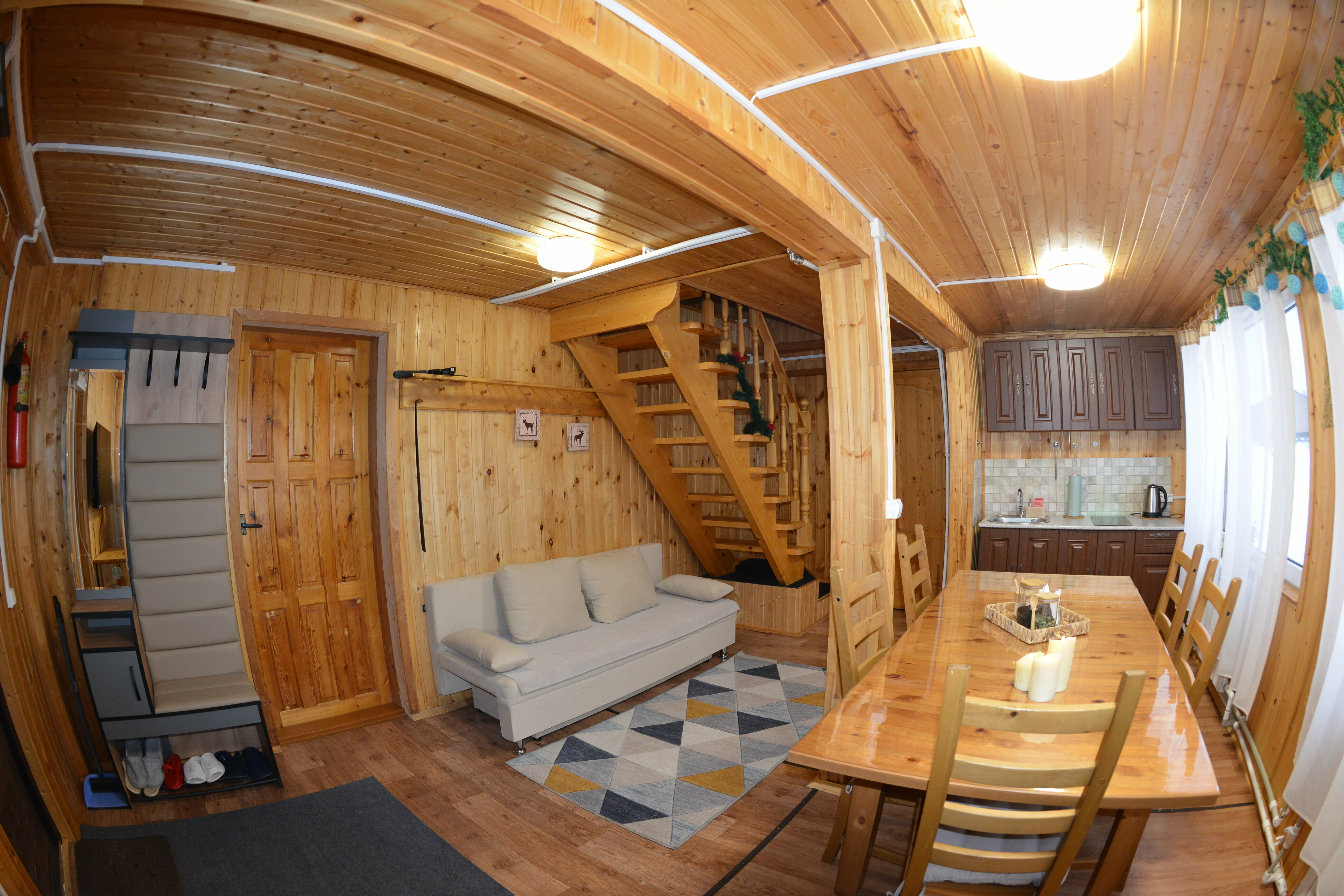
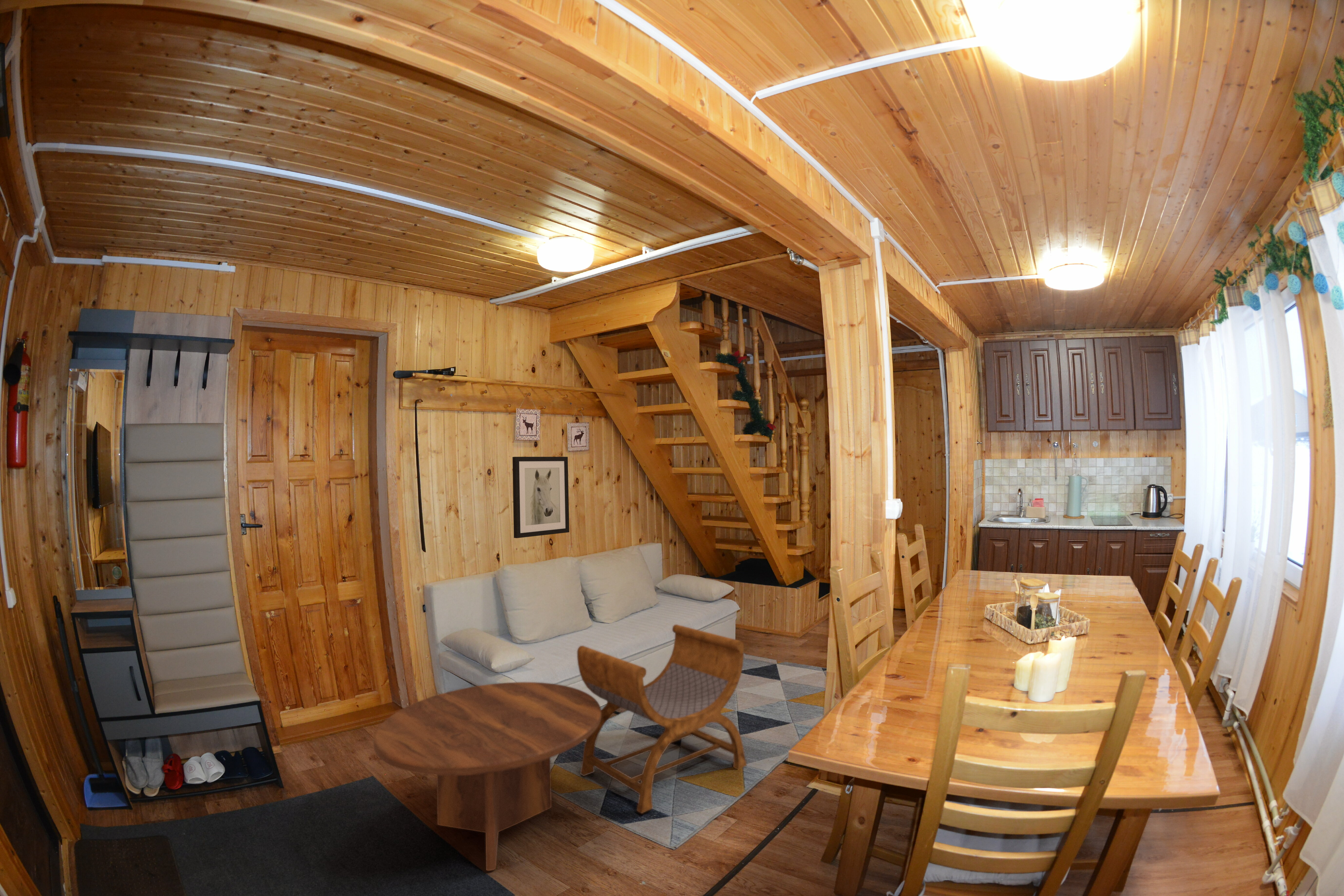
+ stool [577,624,747,814]
+ wall art [512,456,570,538]
+ coffee table [373,682,601,871]
